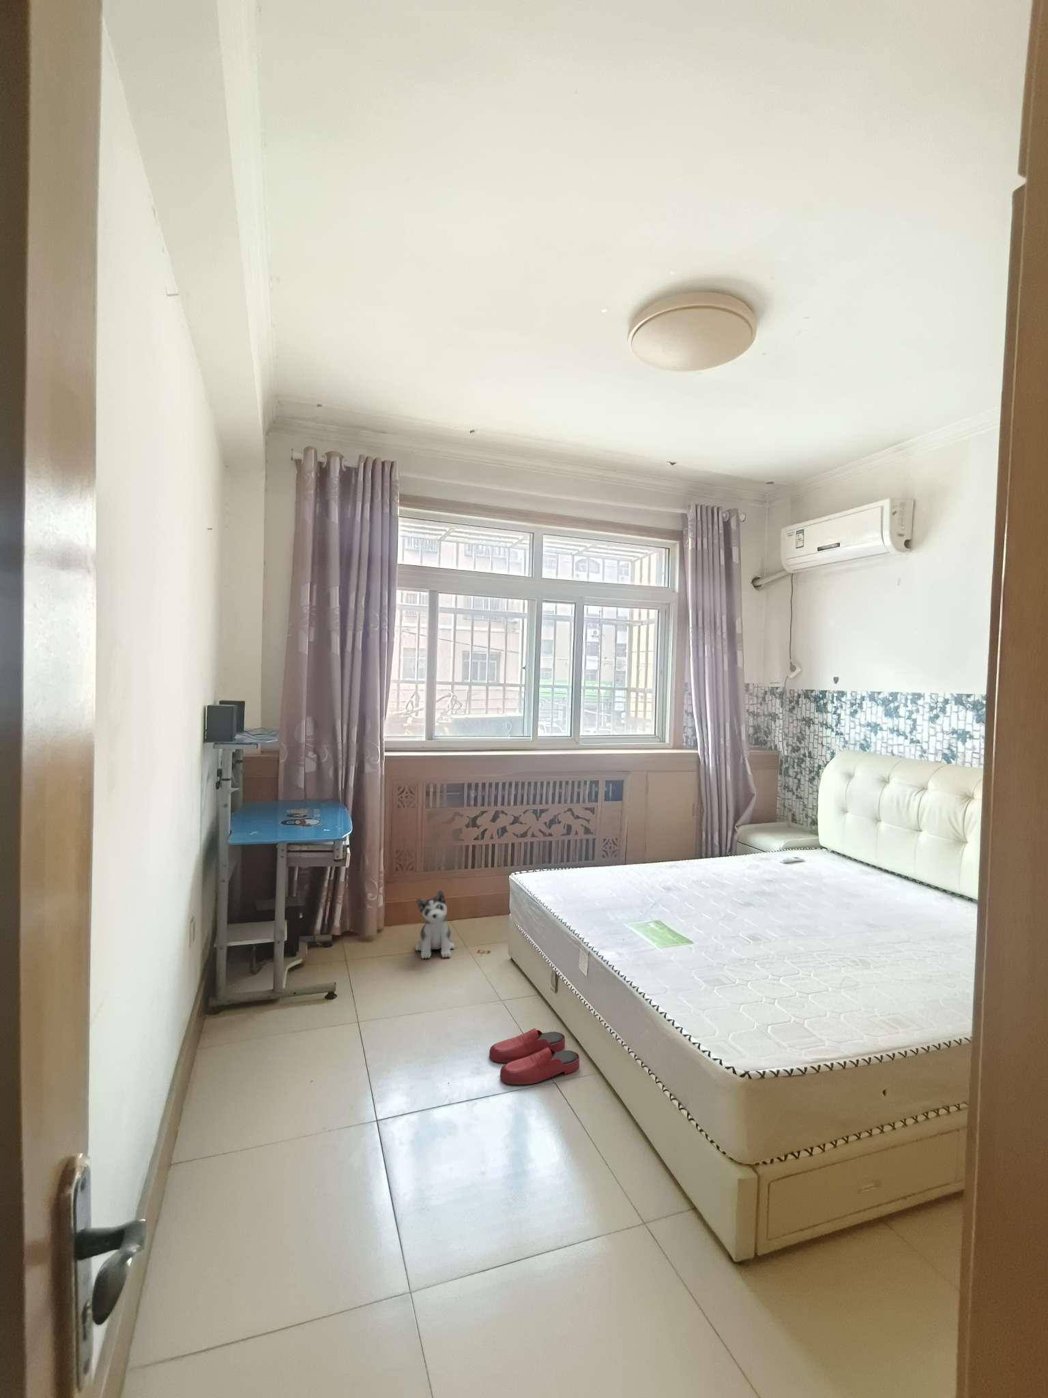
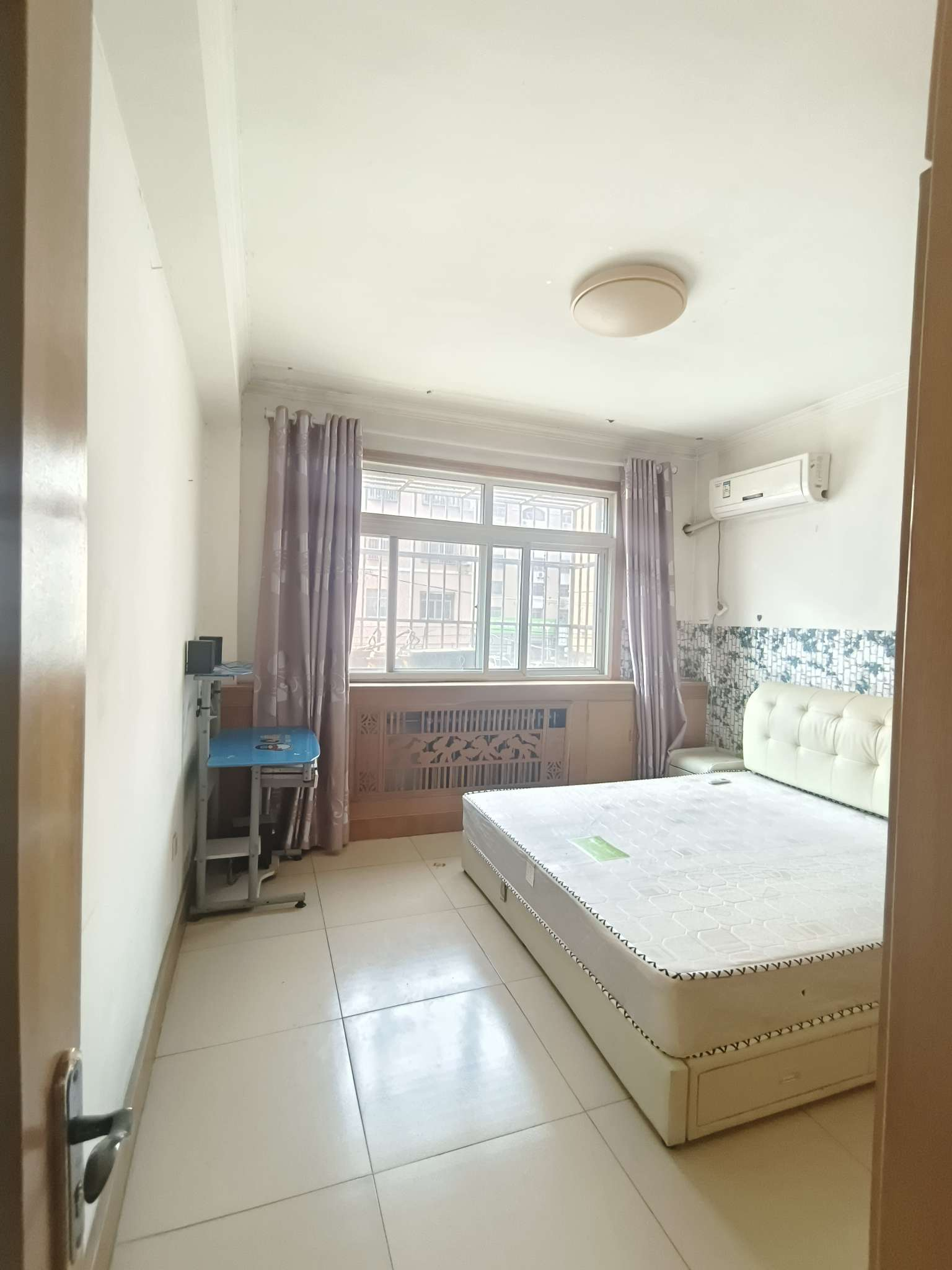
- slippers [489,1027,580,1085]
- plush toy [415,889,455,959]
